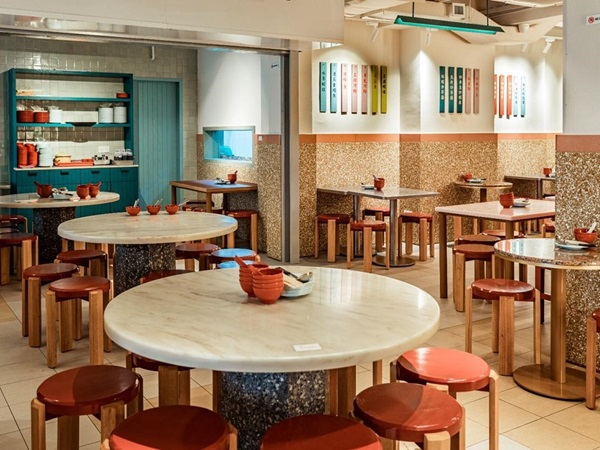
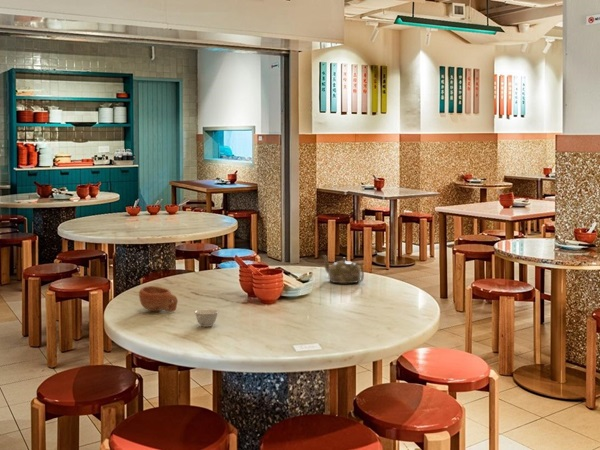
+ teapot [321,254,365,284]
+ cup [138,285,179,313]
+ teacup [194,308,220,328]
